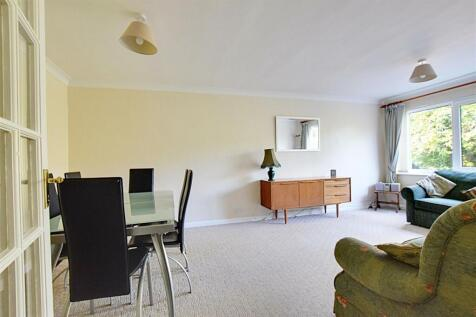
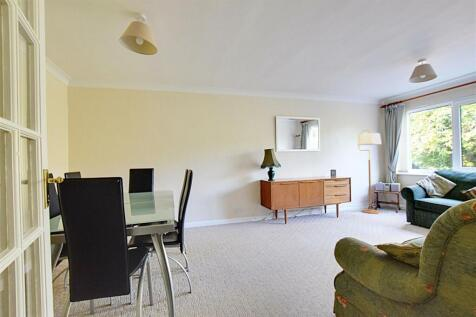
+ floor lamp [356,129,383,215]
